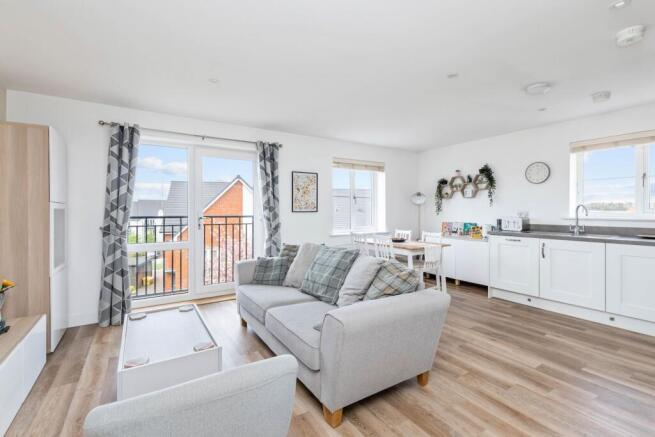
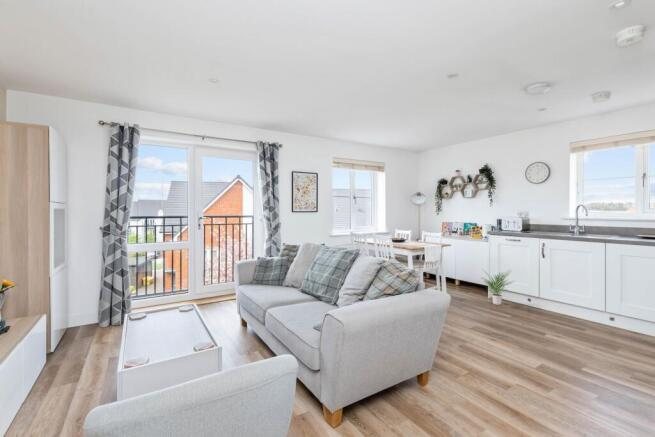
+ potted plant [481,268,515,306]
